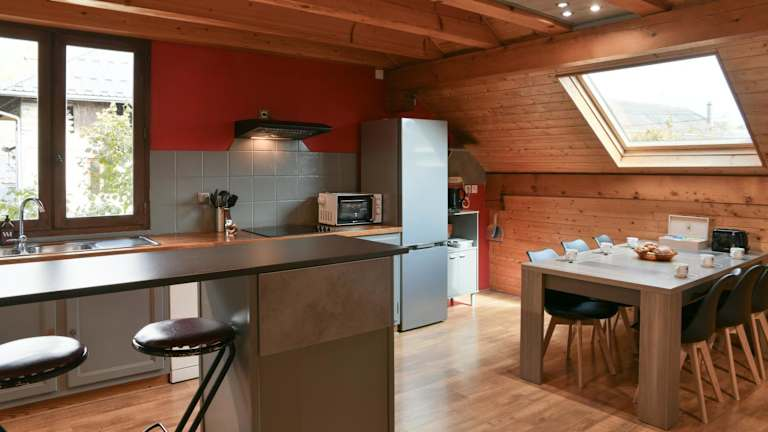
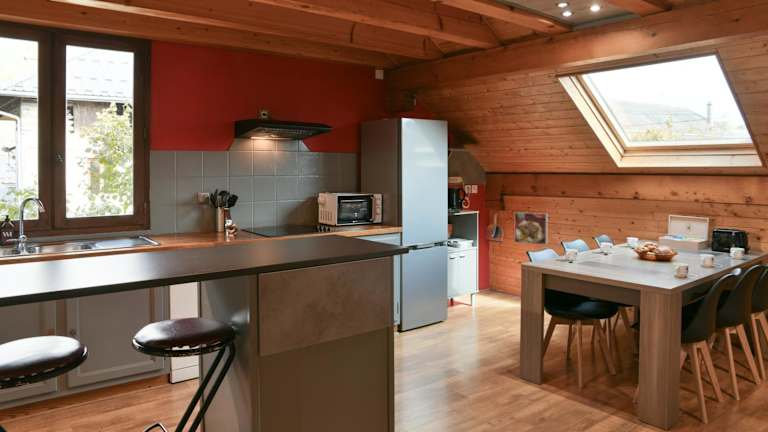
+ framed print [513,211,549,246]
